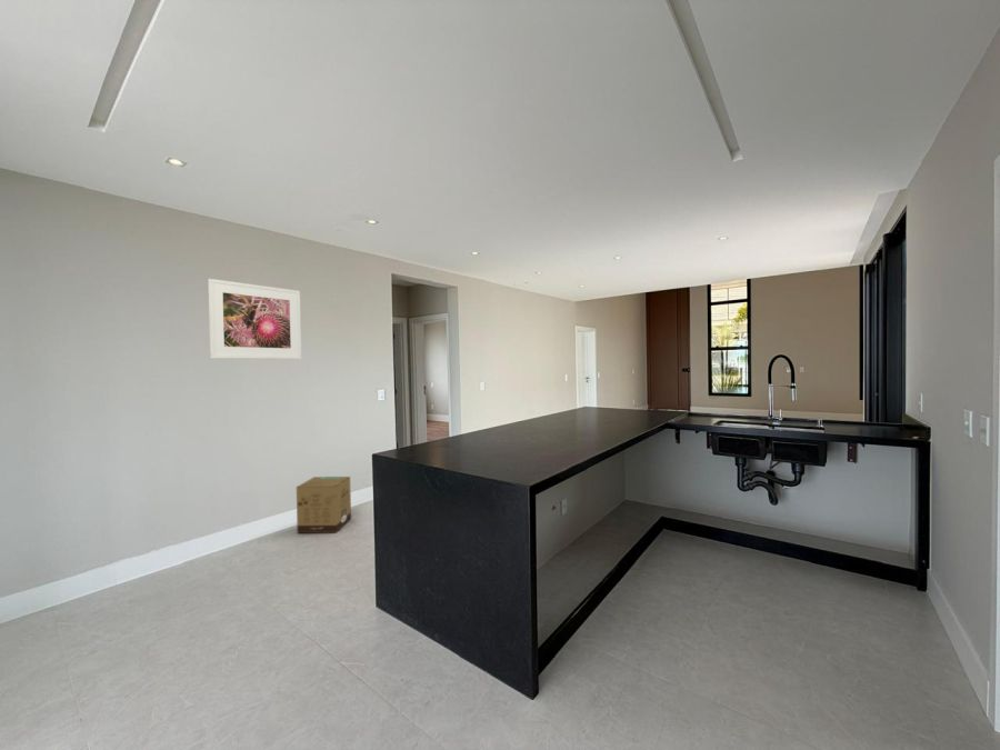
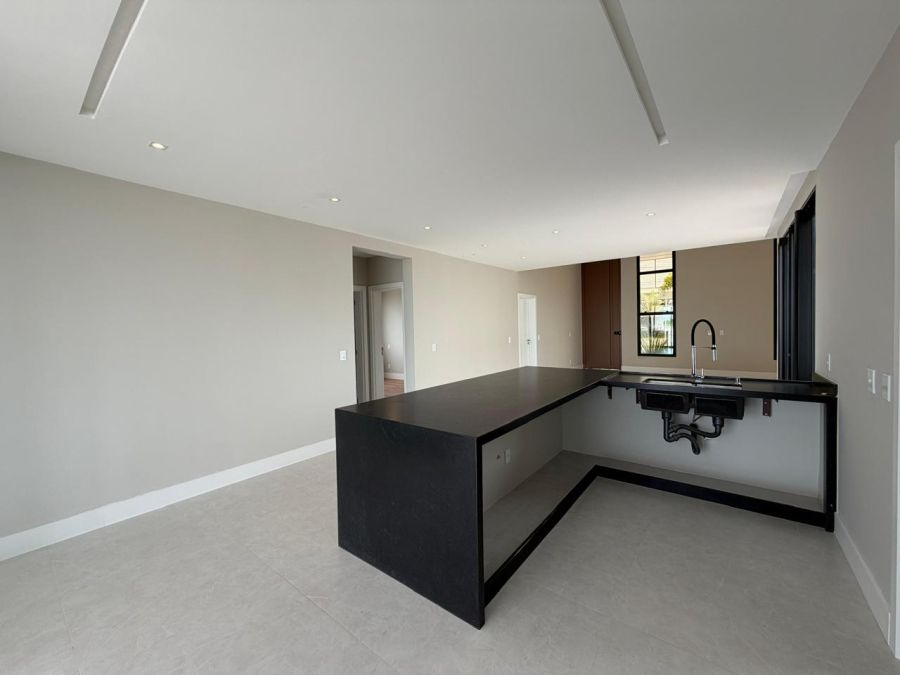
- cardboard box [296,476,352,534]
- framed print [207,278,302,360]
